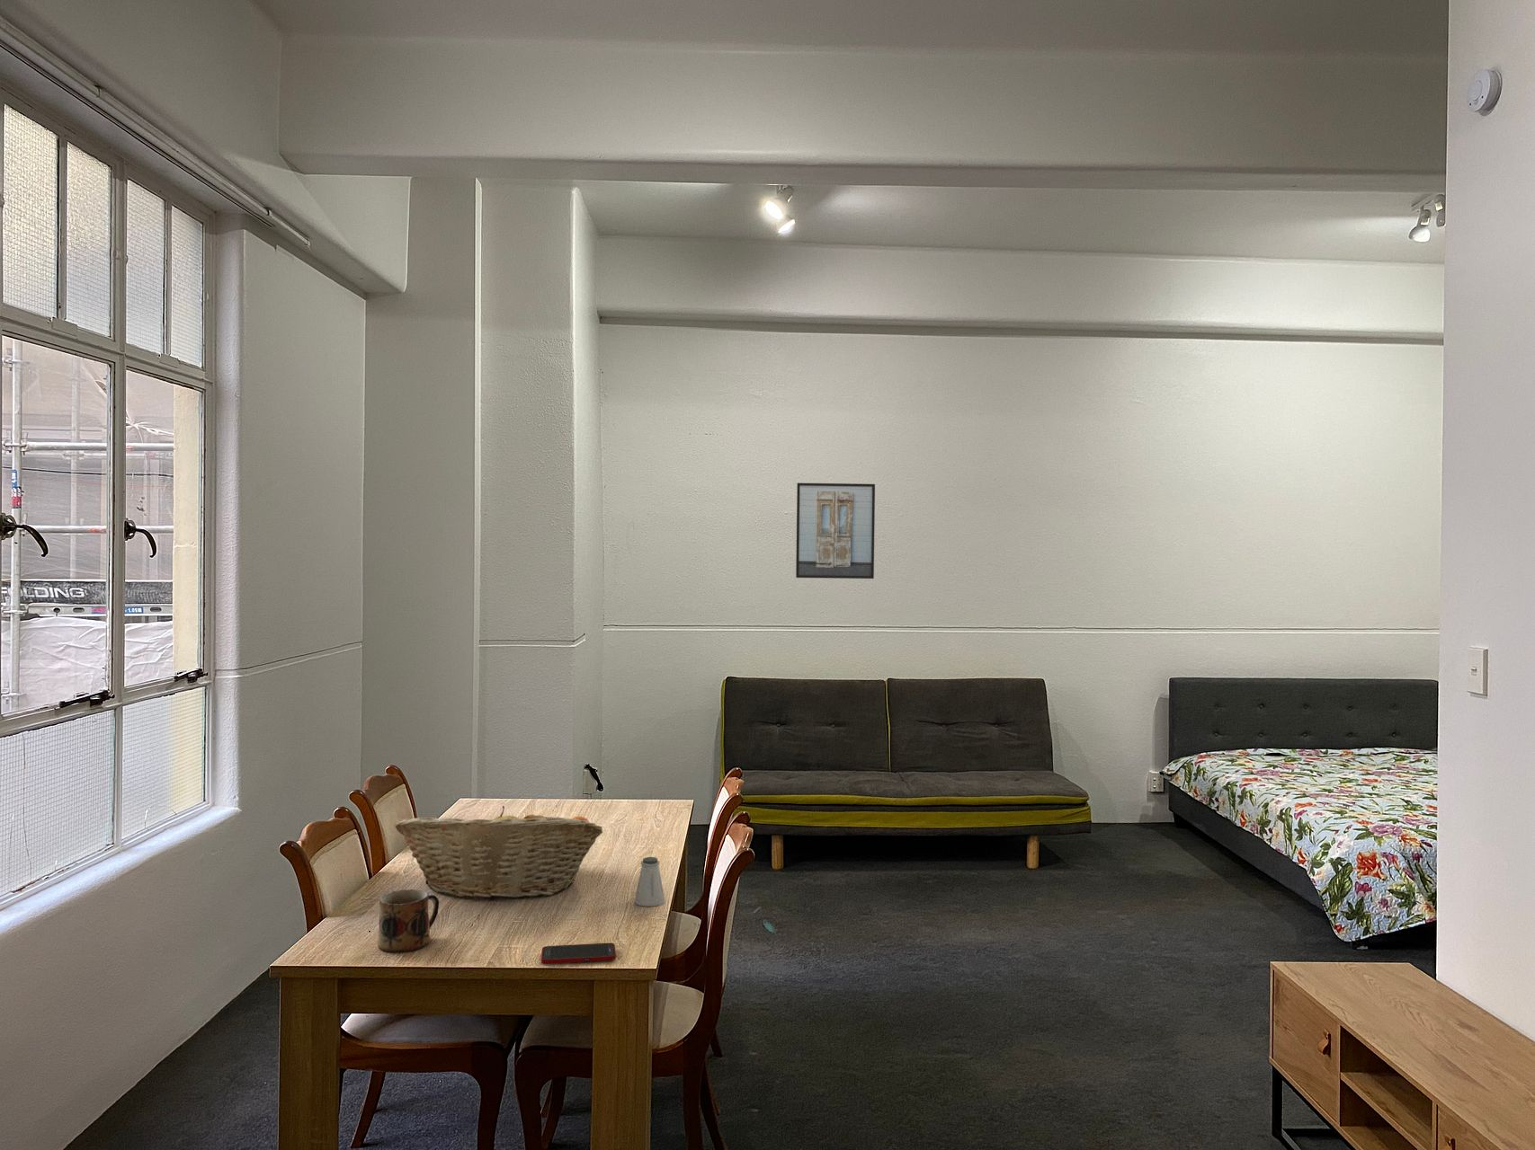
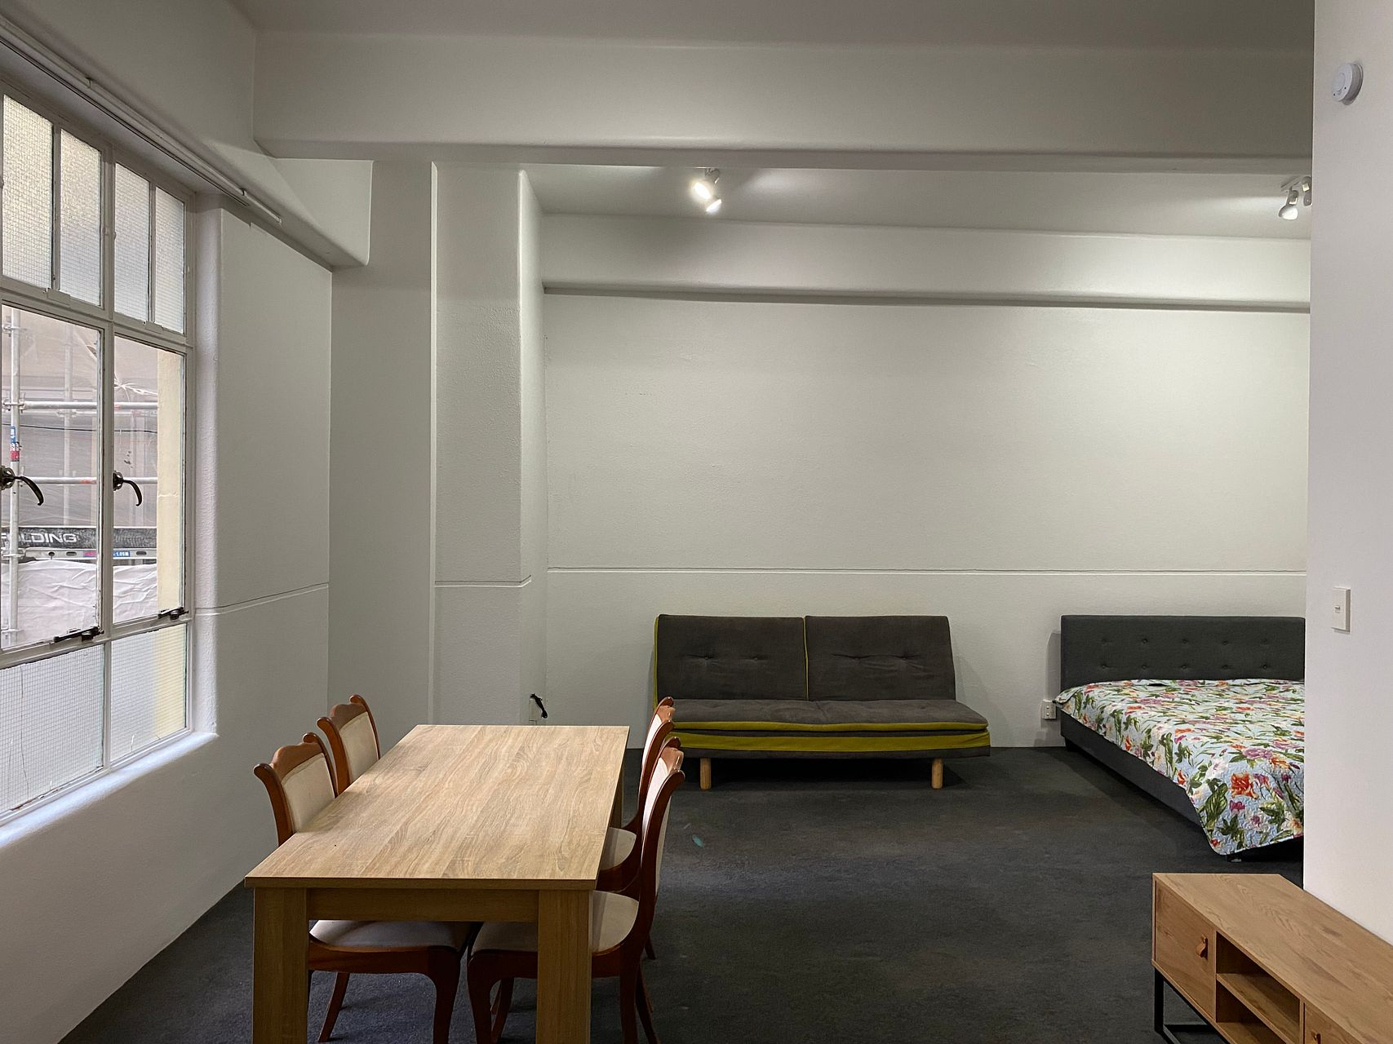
- cell phone [540,942,616,965]
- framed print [795,482,876,580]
- fruit basket [394,805,603,901]
- mug [377,889,440,953]
- saltshaker [635,856,666,907]
